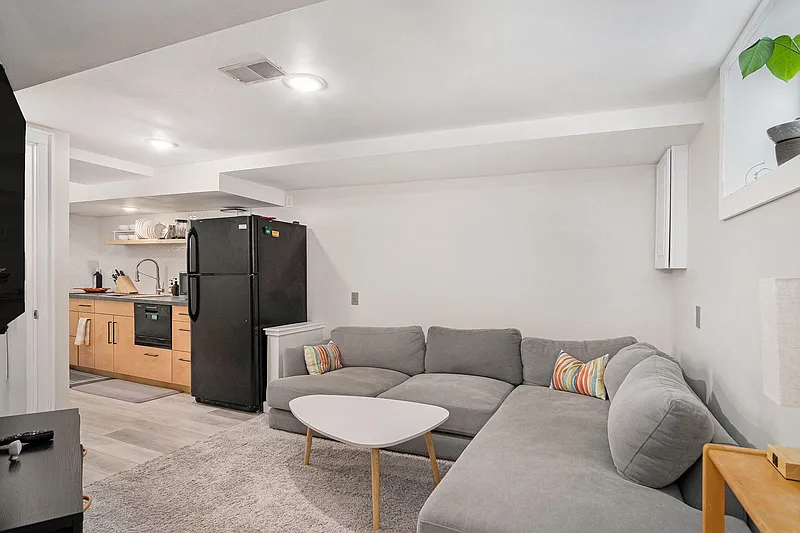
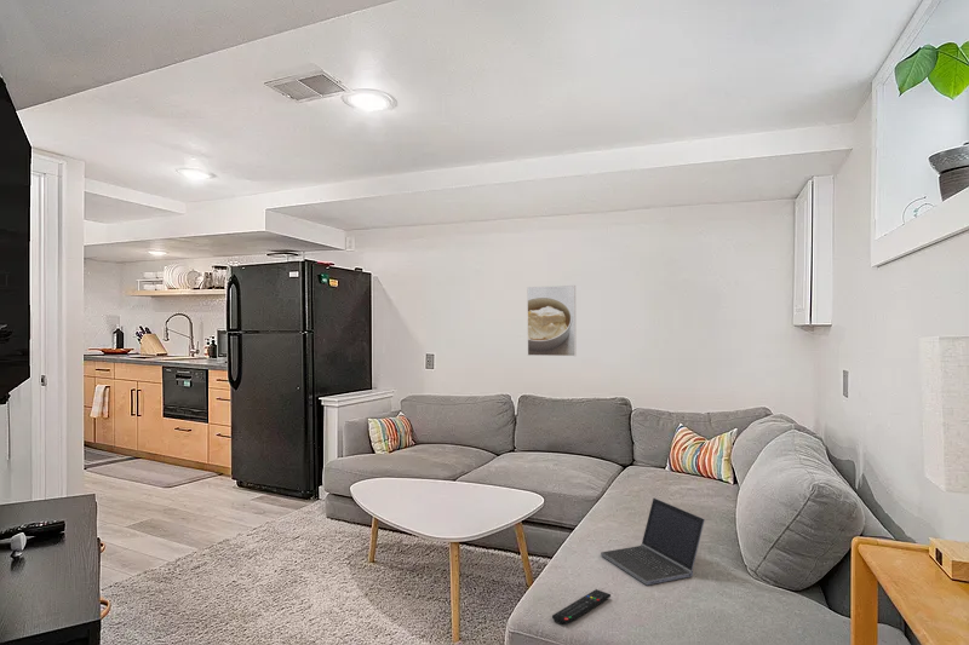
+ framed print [526,284,578,357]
+ remote control [551,588,612,626]
+ laptop computer [600,497,706,586]
